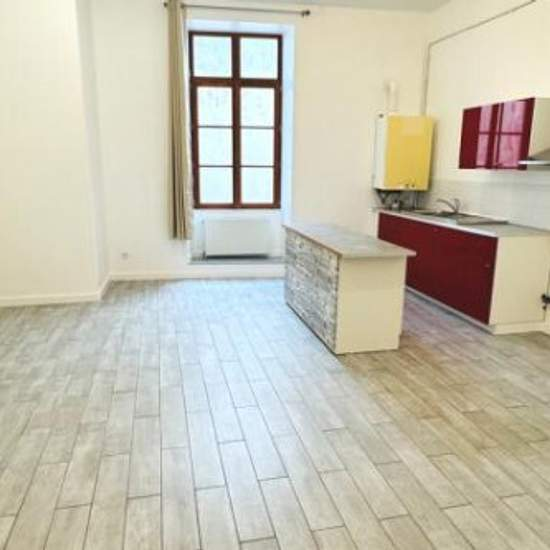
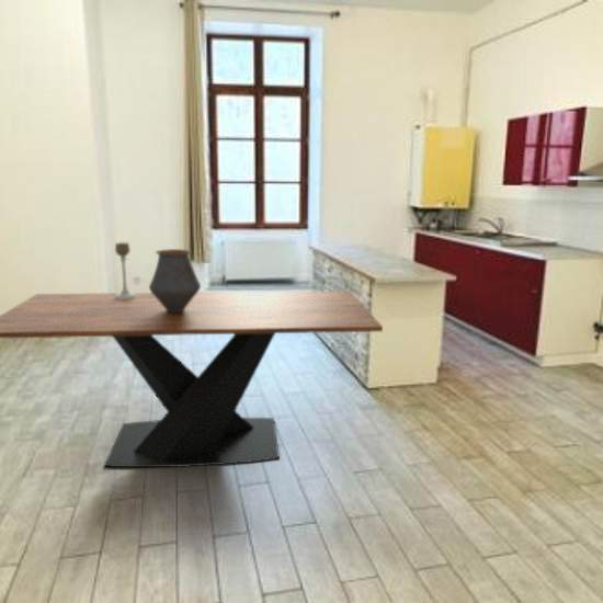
+ dining table [0,291,384,468]
+ vase [148,248,202,312]
+ candle holder [114,241,137,299]
